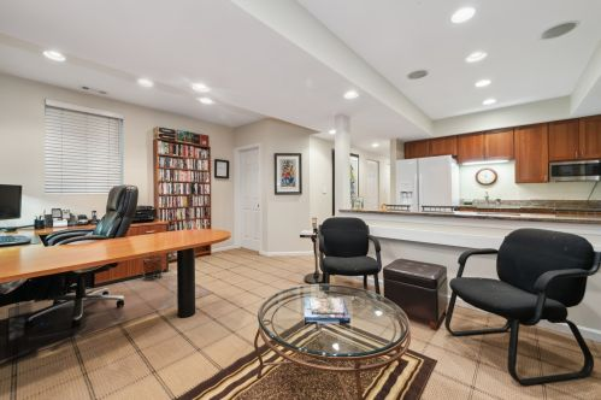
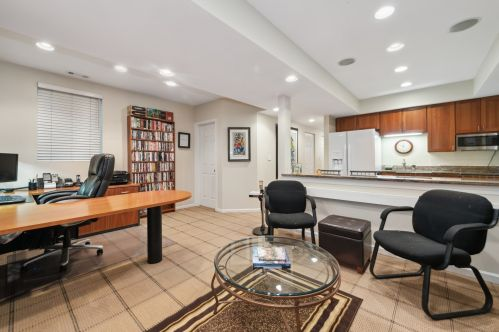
- waste bin [141,254,165,282]
